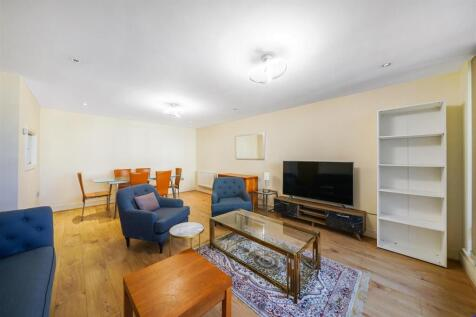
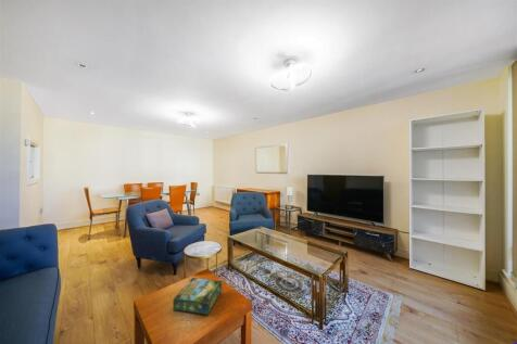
+ board game [173,277,223,316]
